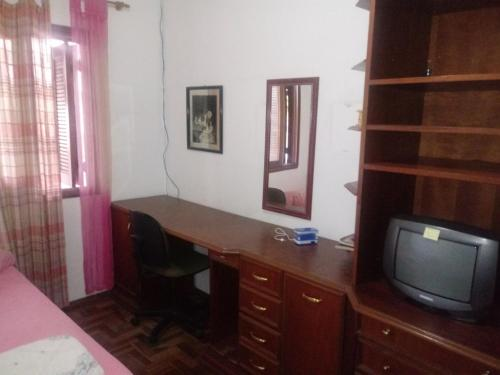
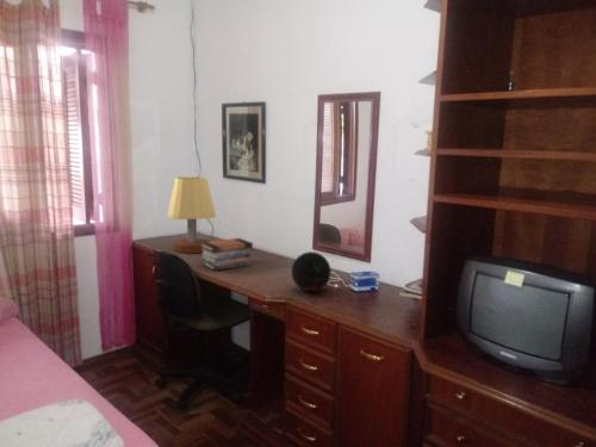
+ table lamp [167,176,217,254]
+ book stack [200,237,254,272]
+ decorative orb [291,250,331,292]
